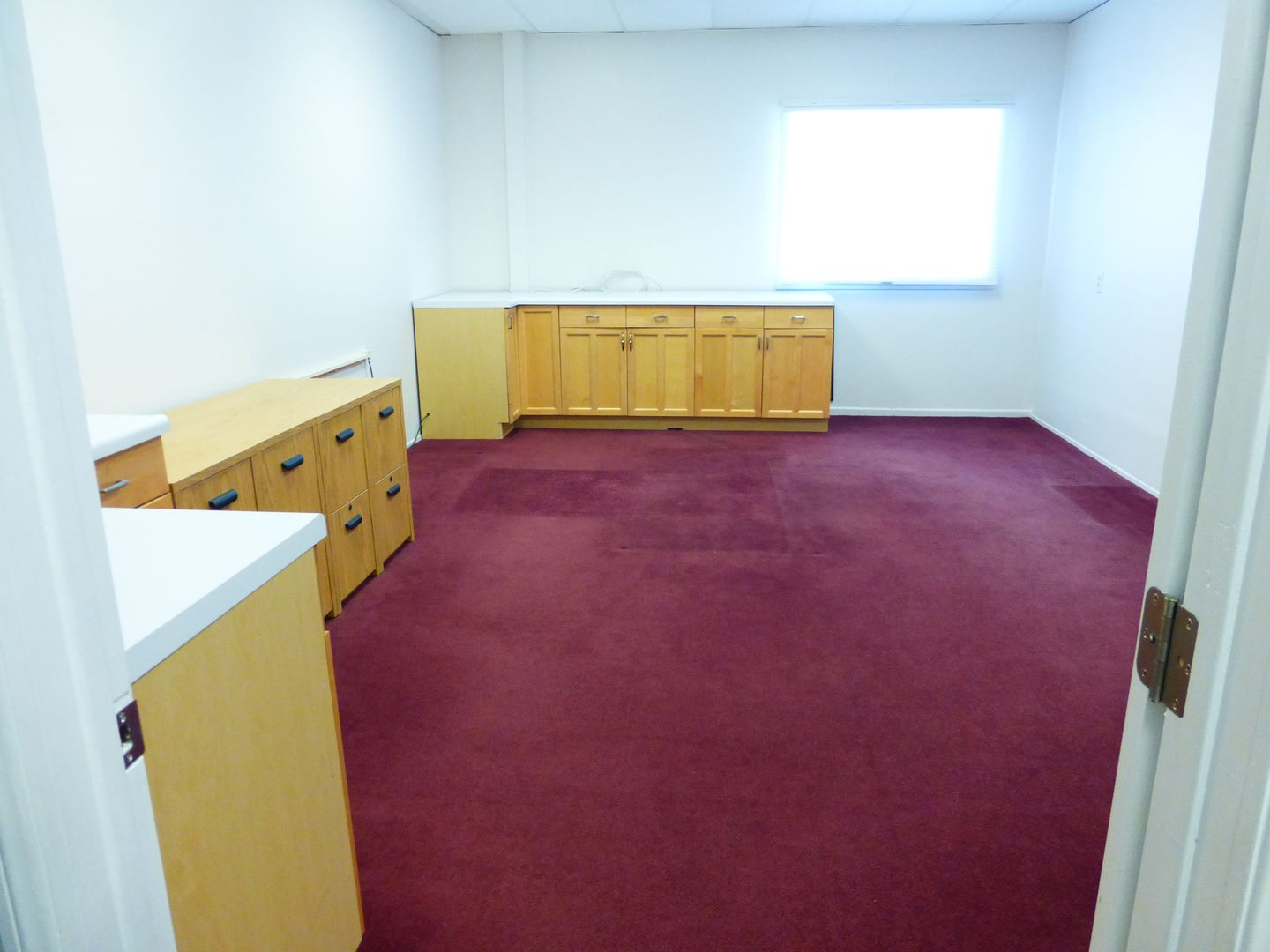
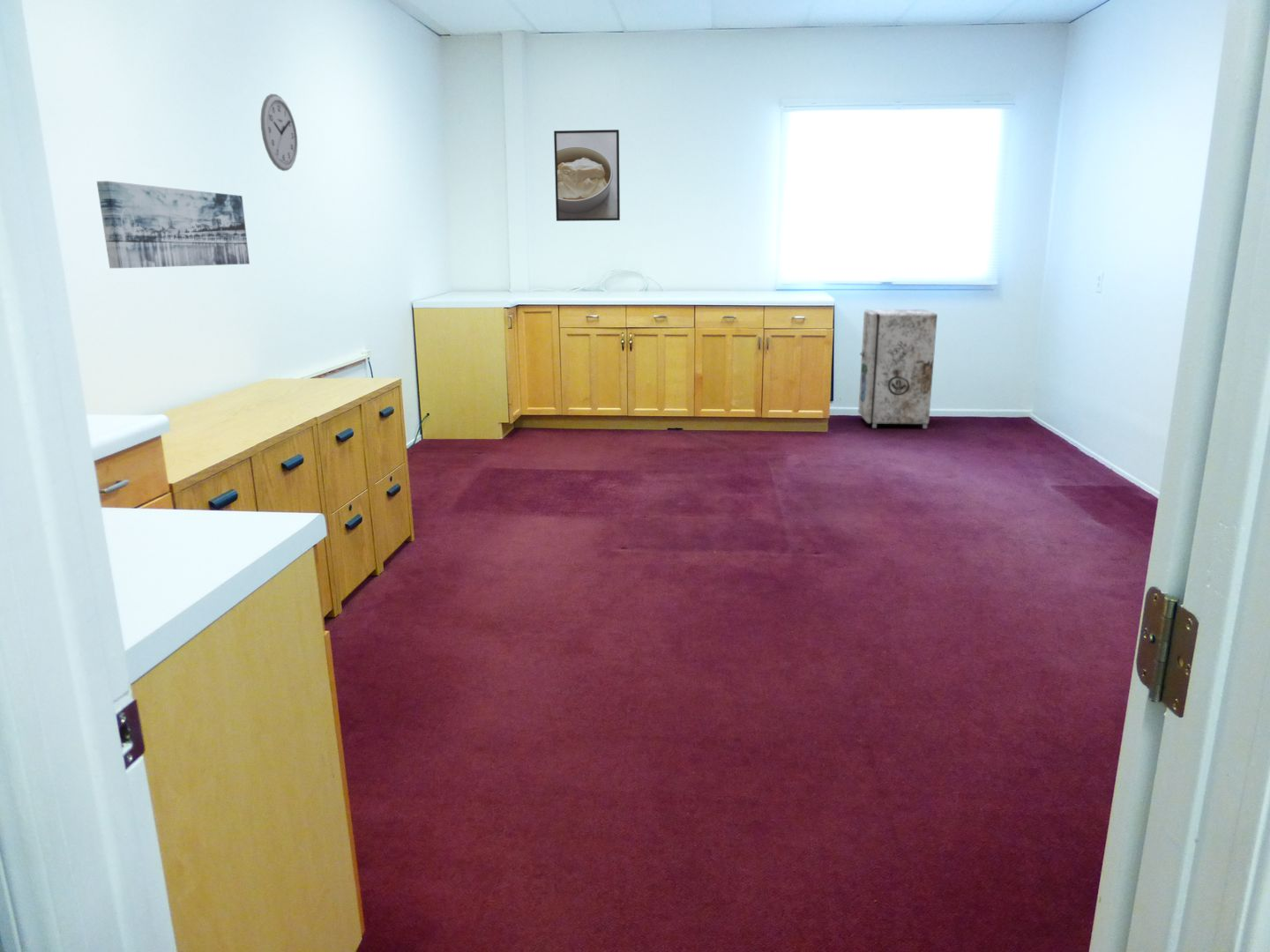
+ wall art [96,180,250,269]
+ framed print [553,129,621,222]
+ trash can [857,309,938,429]
+ wall clock [260,93,298,172]
